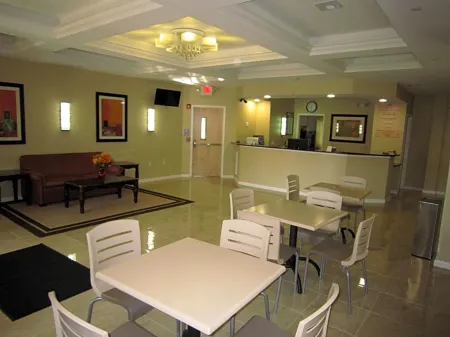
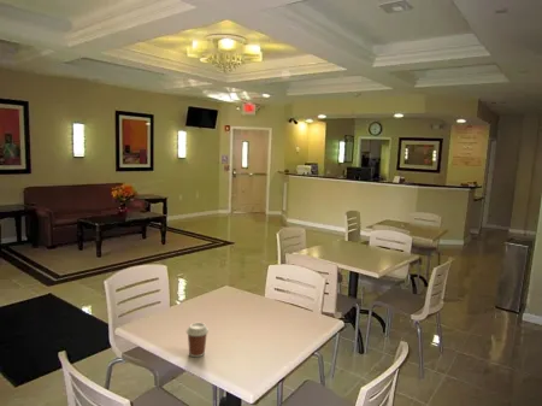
+ coffee cup [185,322,210,358]
